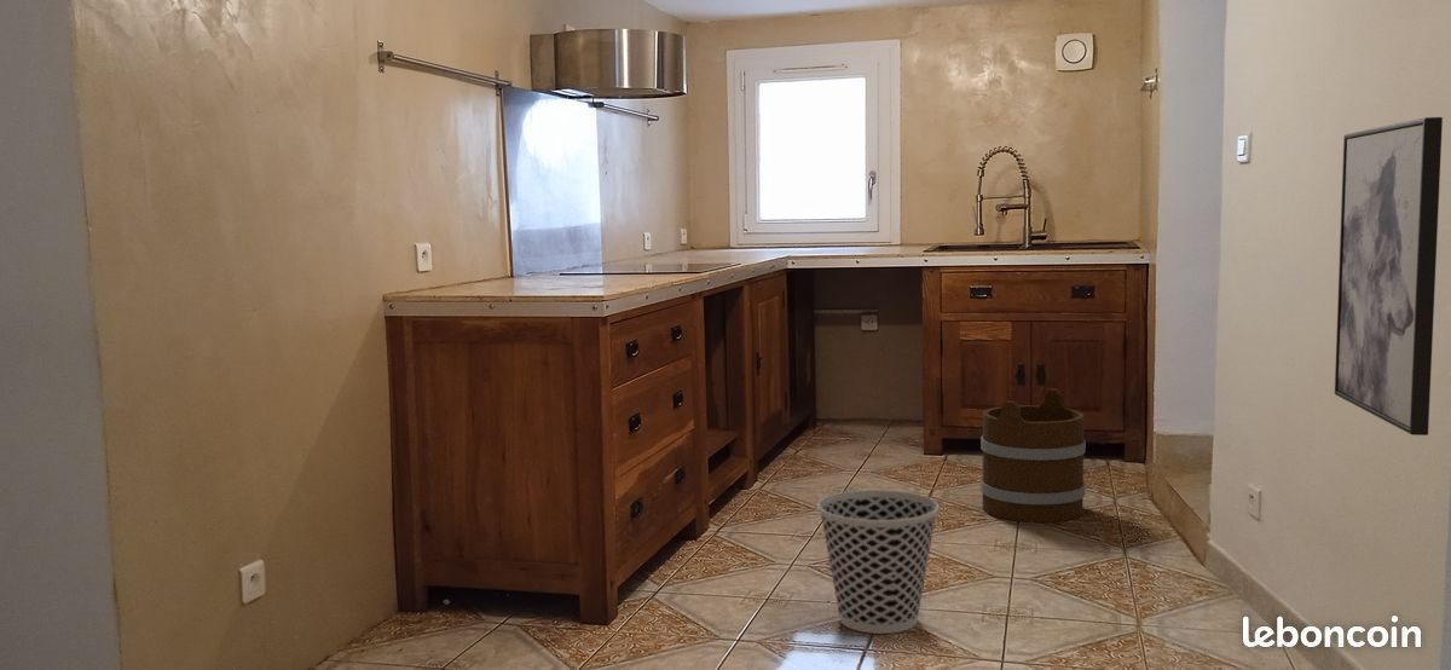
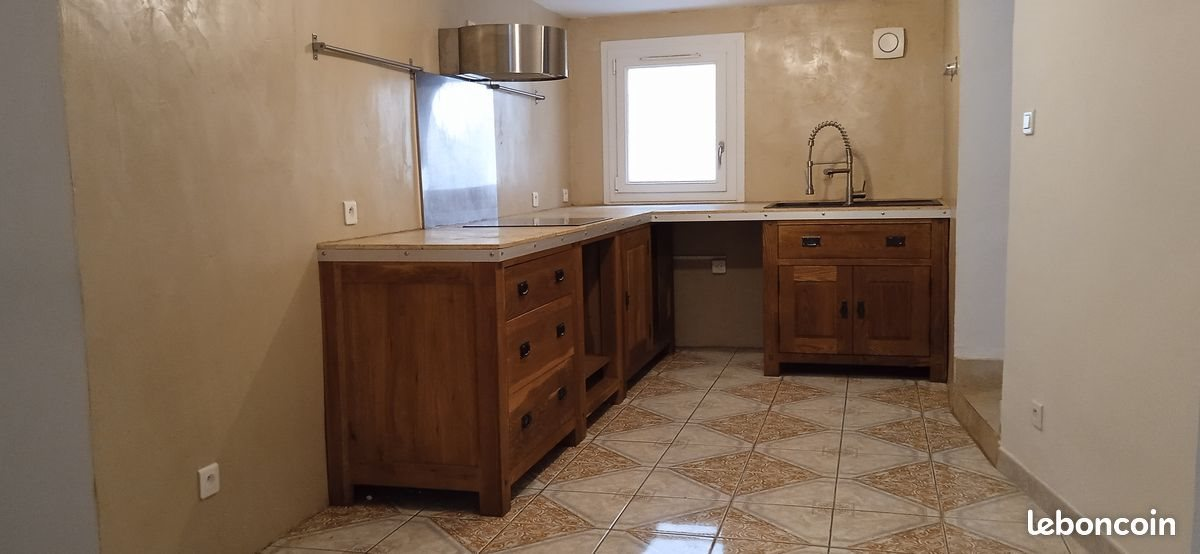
- wall art [1334,116,1444,437]
- bucket [979,388,1087,524]
- wastebasket [816,489,940,635]
